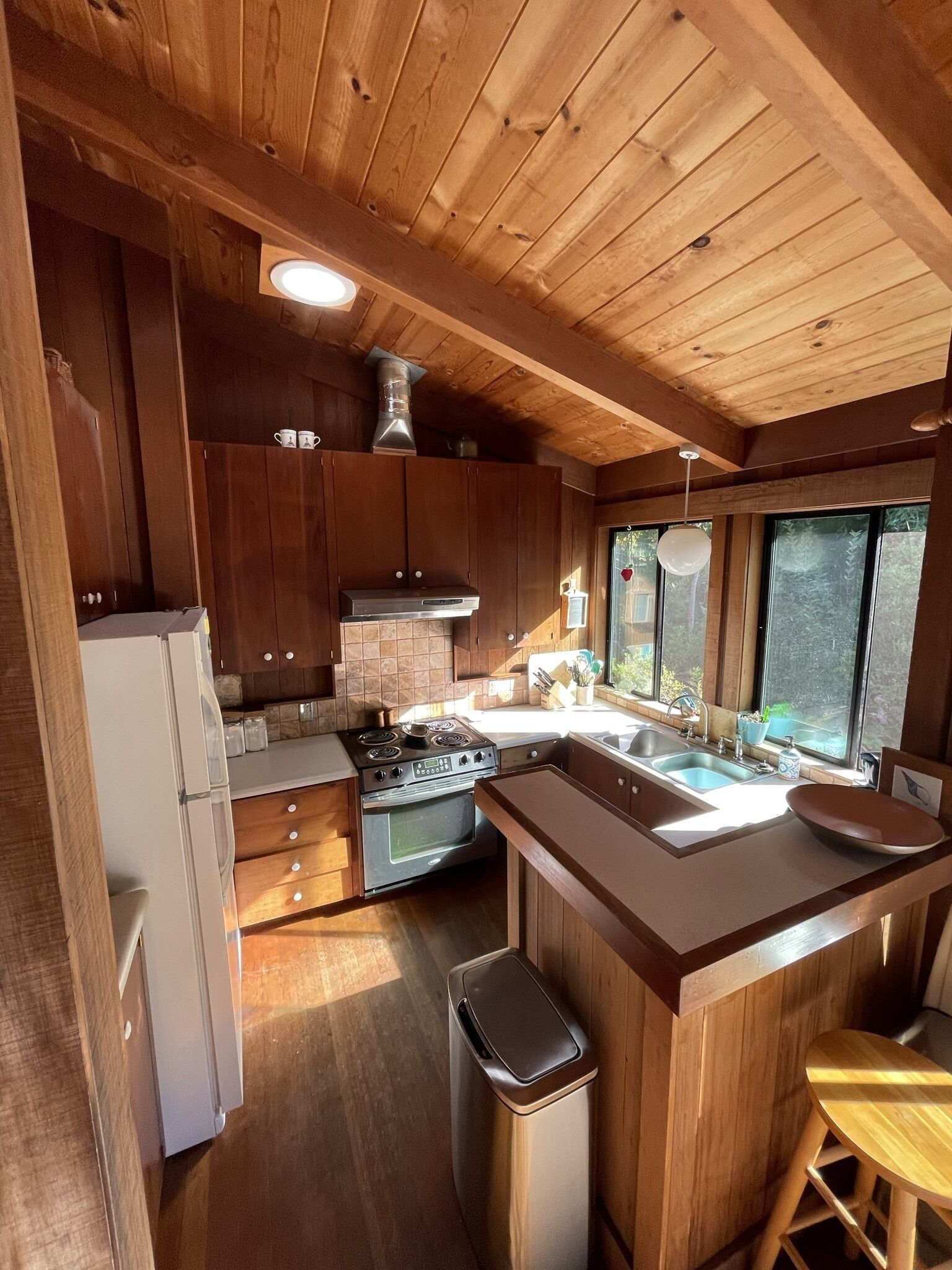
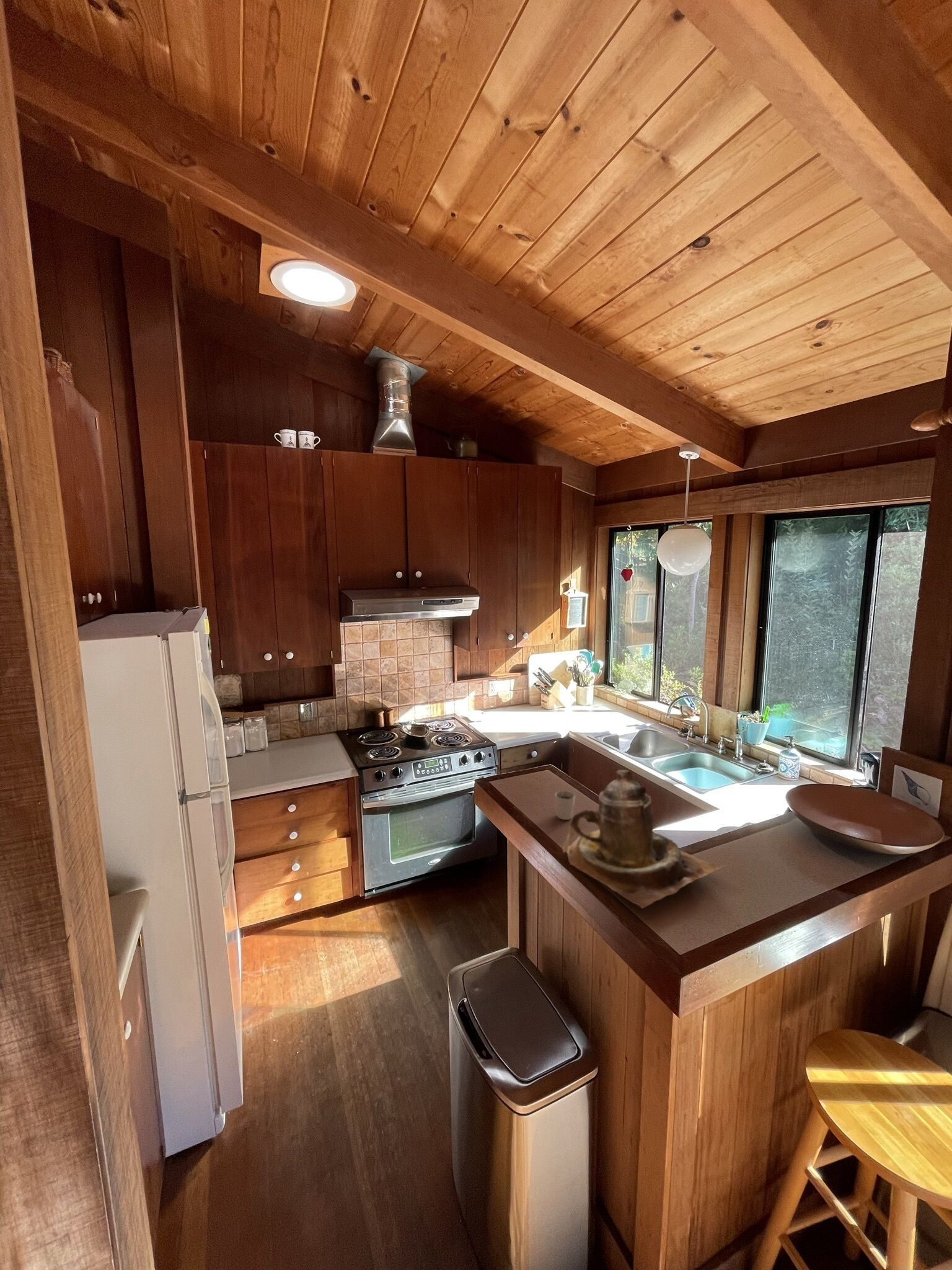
+ teapot [562,769,725,909]
+ cup [554,790,576,820]
